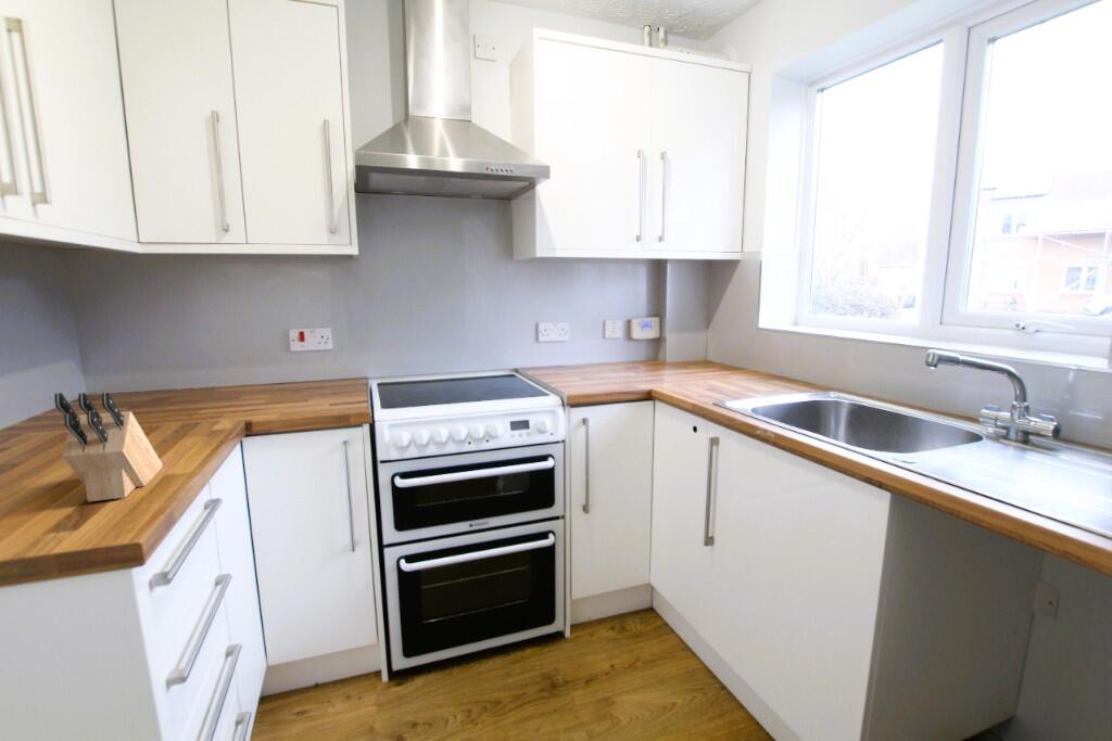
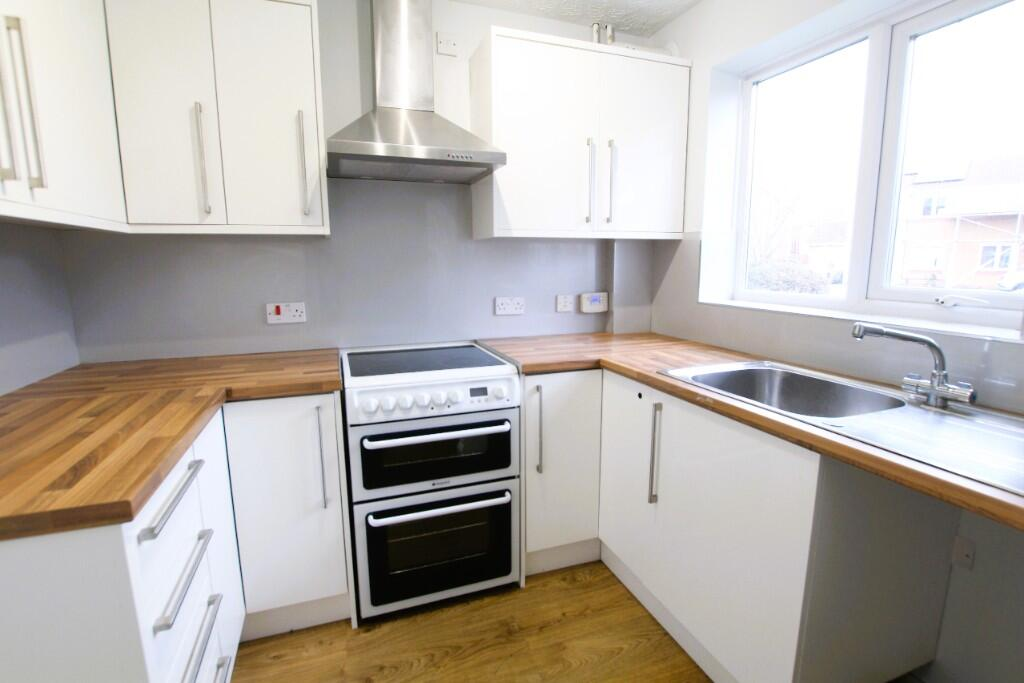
- knife block [53,392,163,502]
